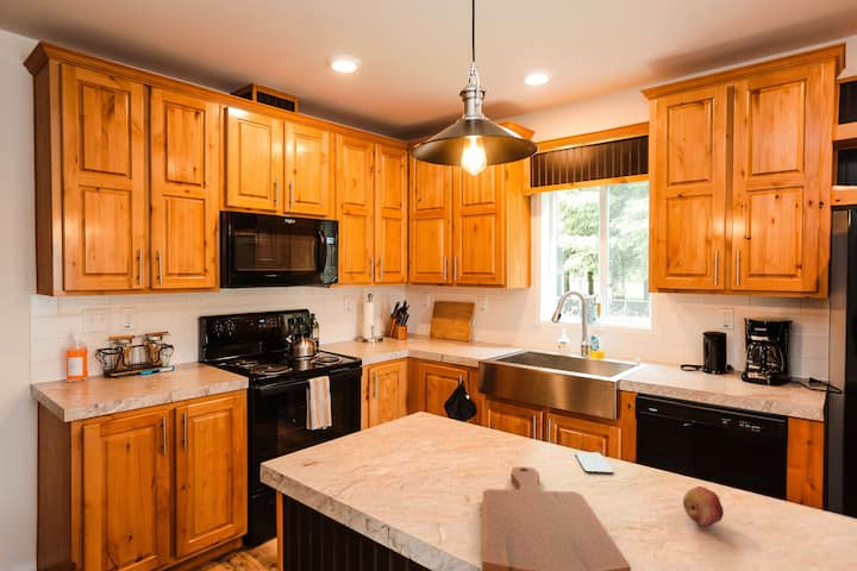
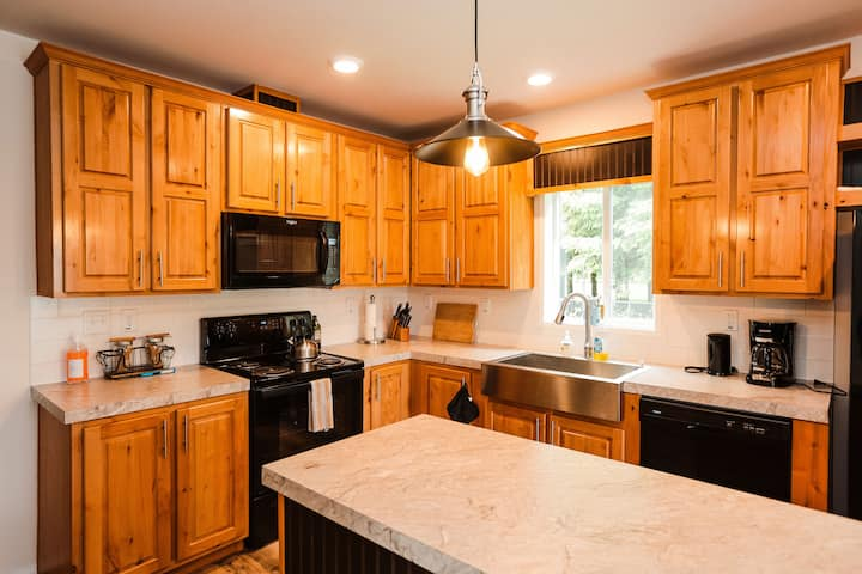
- smartphone [575,451,614,473]
- cutting board [481,465,632,571]
- fruit [682,485,725,528]
